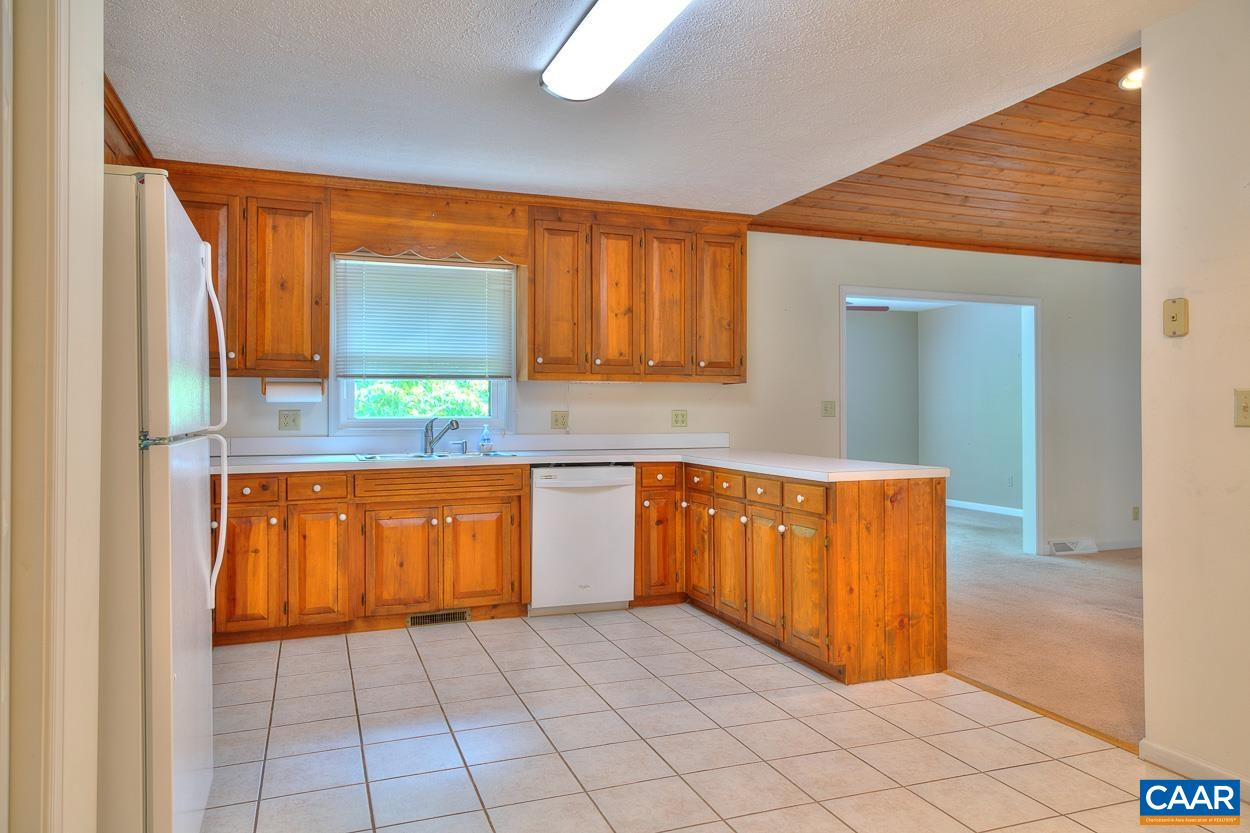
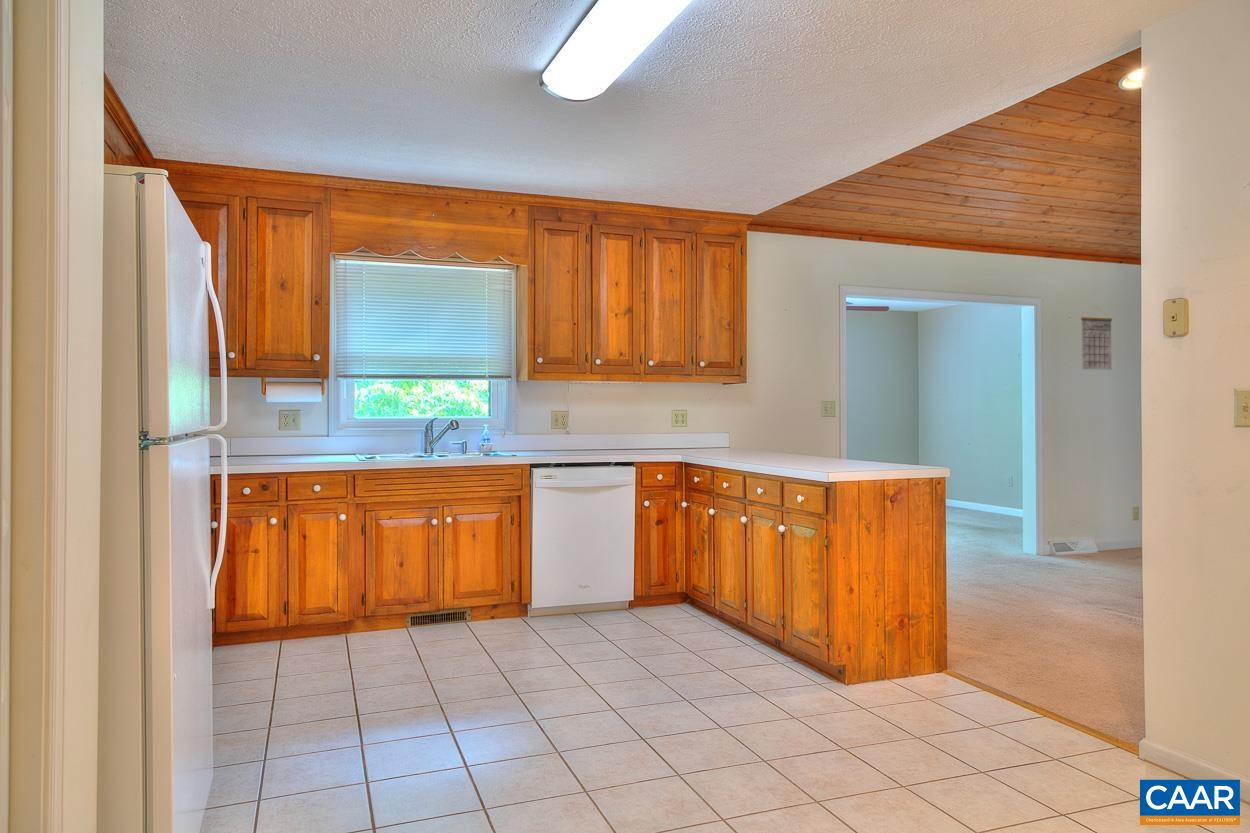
+ calendar [1080,305,1113,371]
